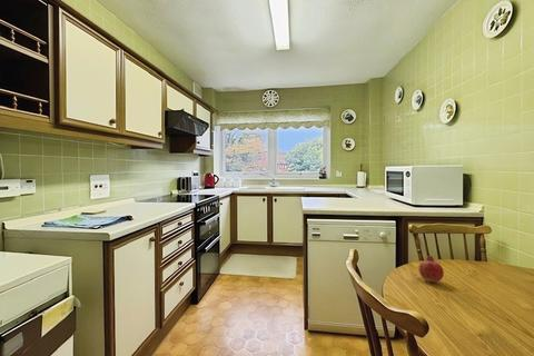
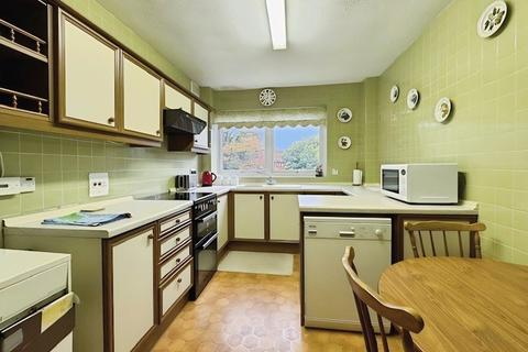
- fruit [418,255,445,284]
